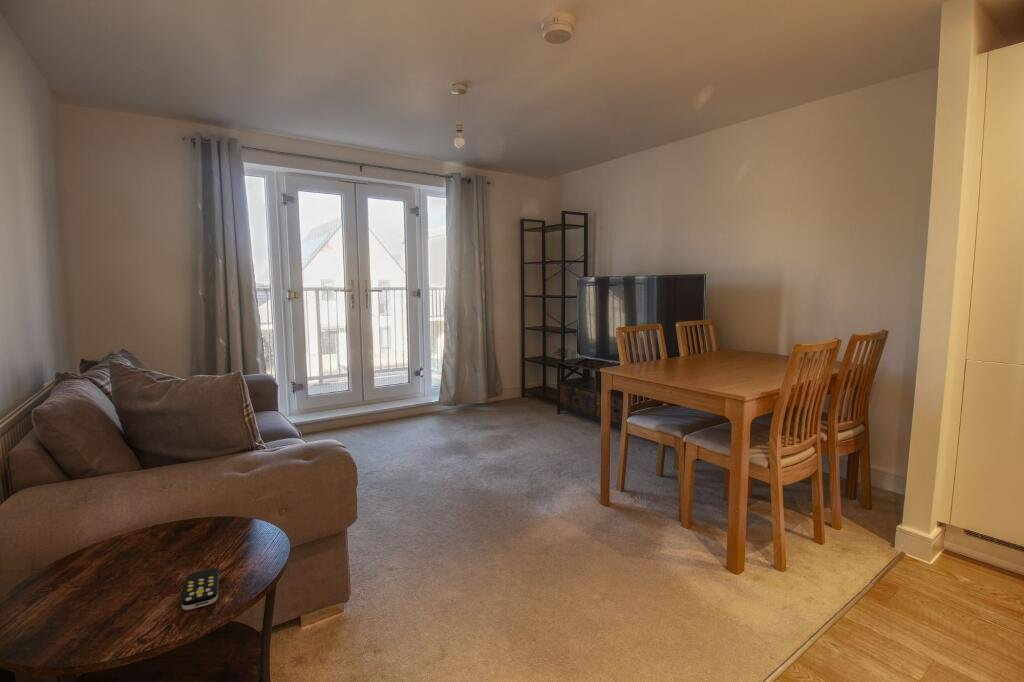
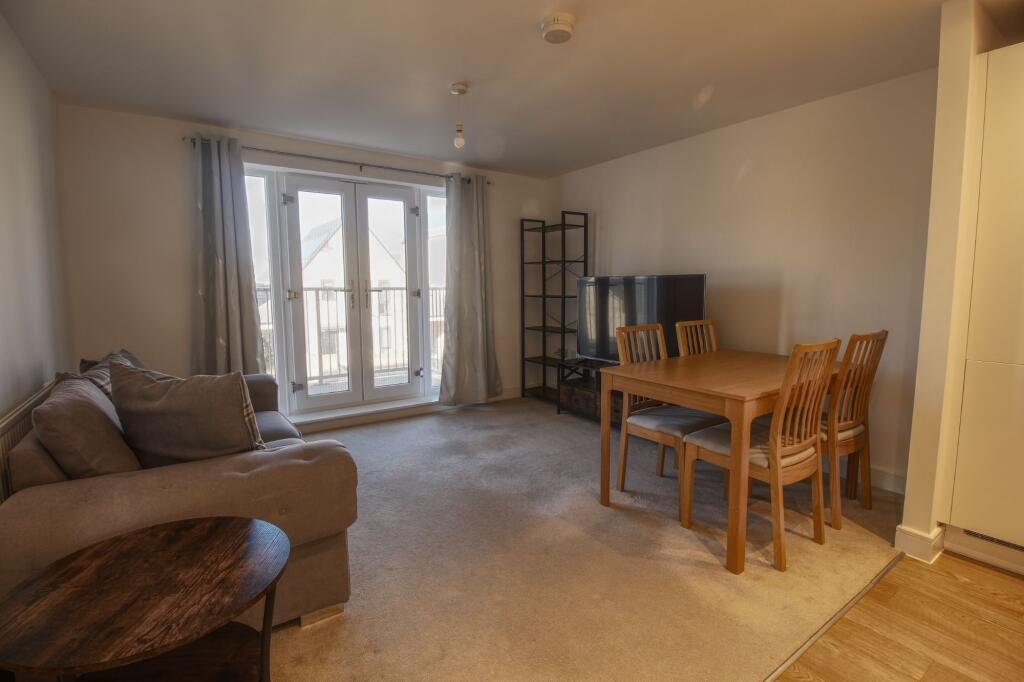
- remote control [181,567,220,611]
